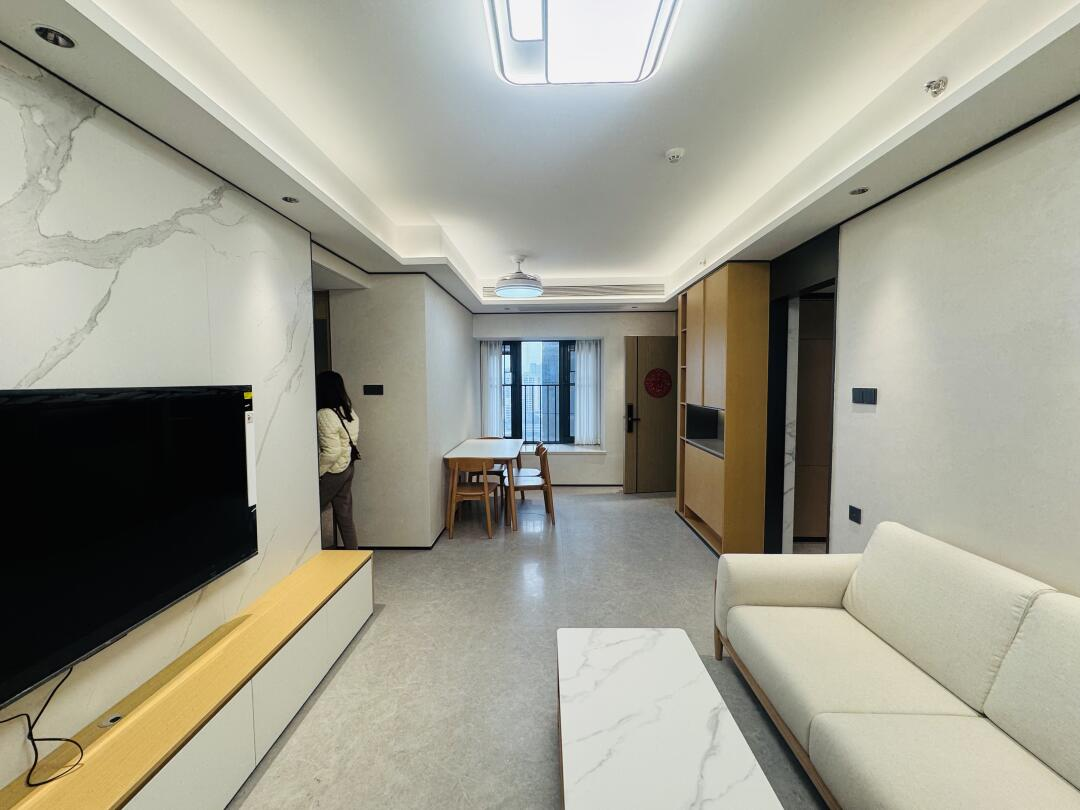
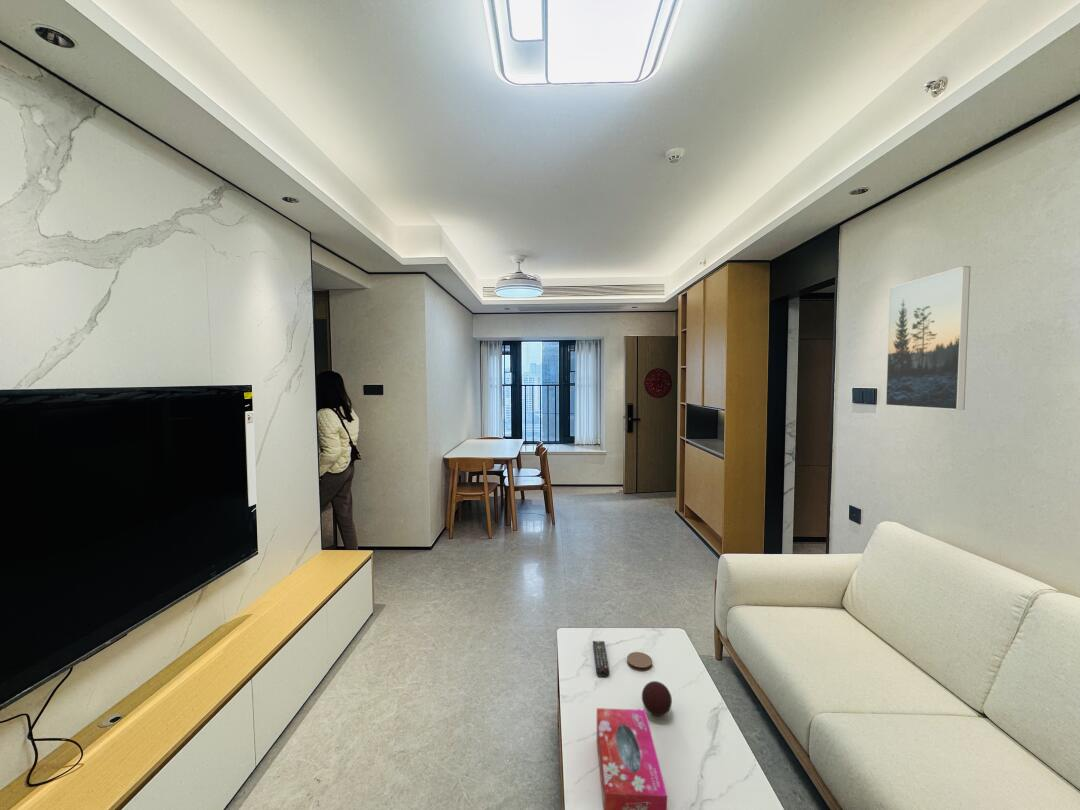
+ coaster [626,651,653,672]
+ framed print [885,265,971,411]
+ decorative ball [641,680,673,717]
+ remote control [592,640,610,678]
+ tissue box [596,707,668,810]
